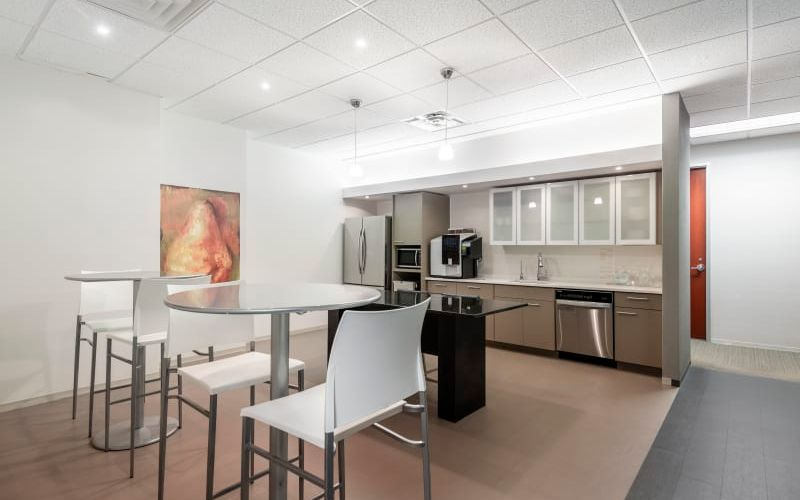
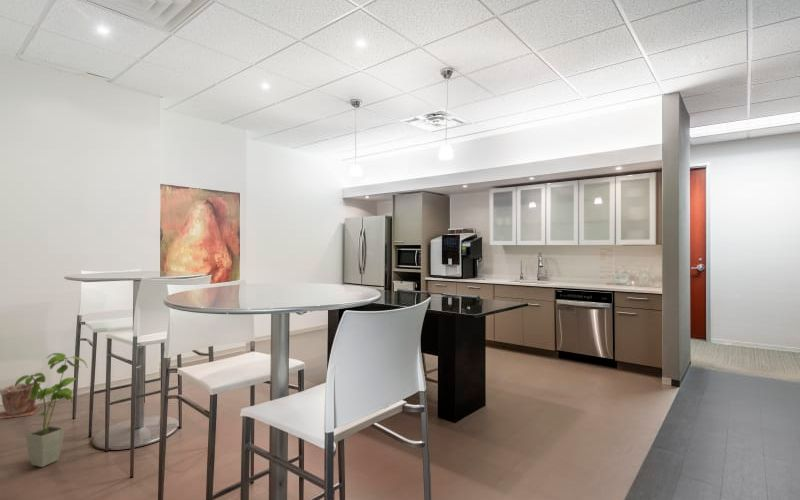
+ plant pot [0,381,42,420]
+ house plant [14,352,88,468]
